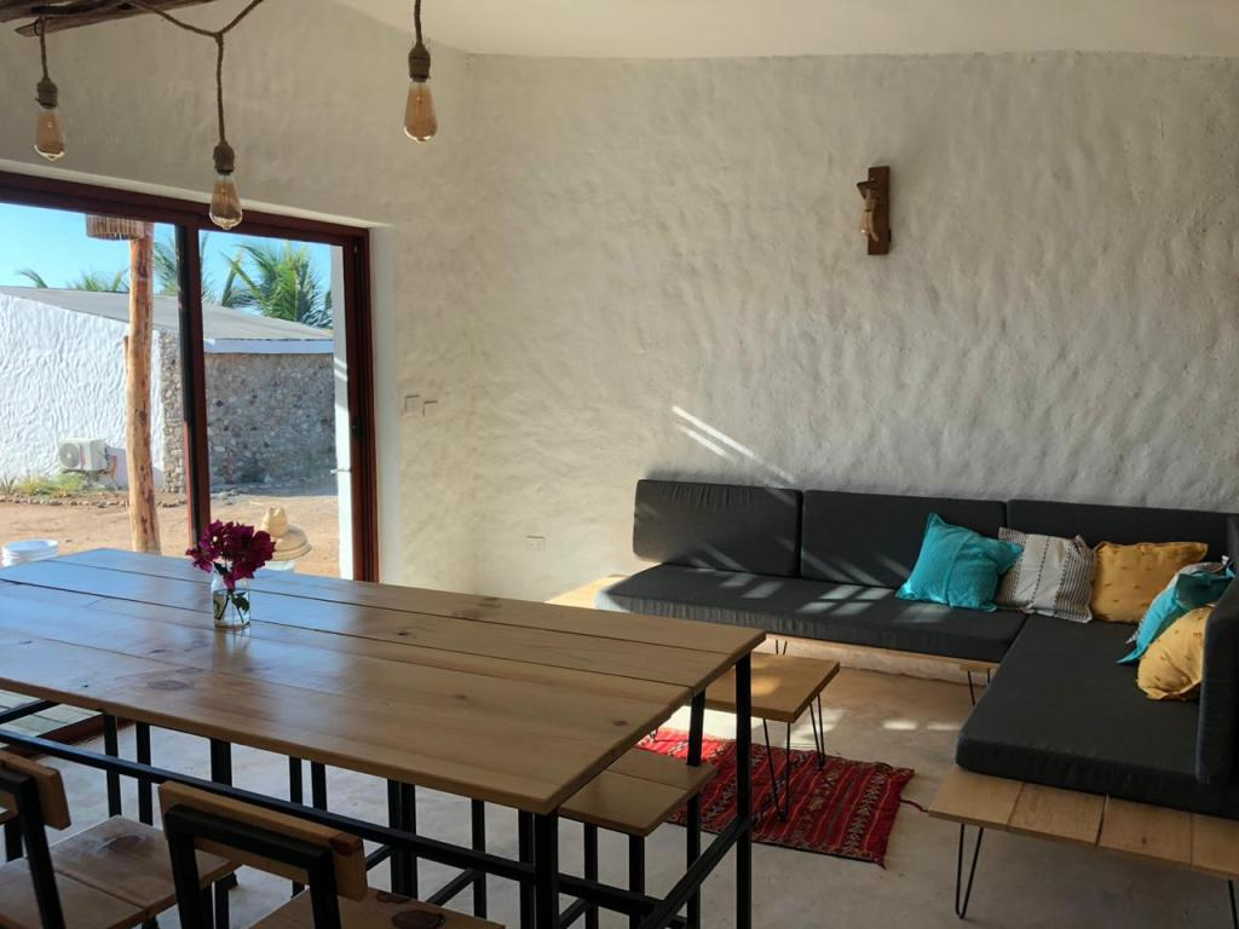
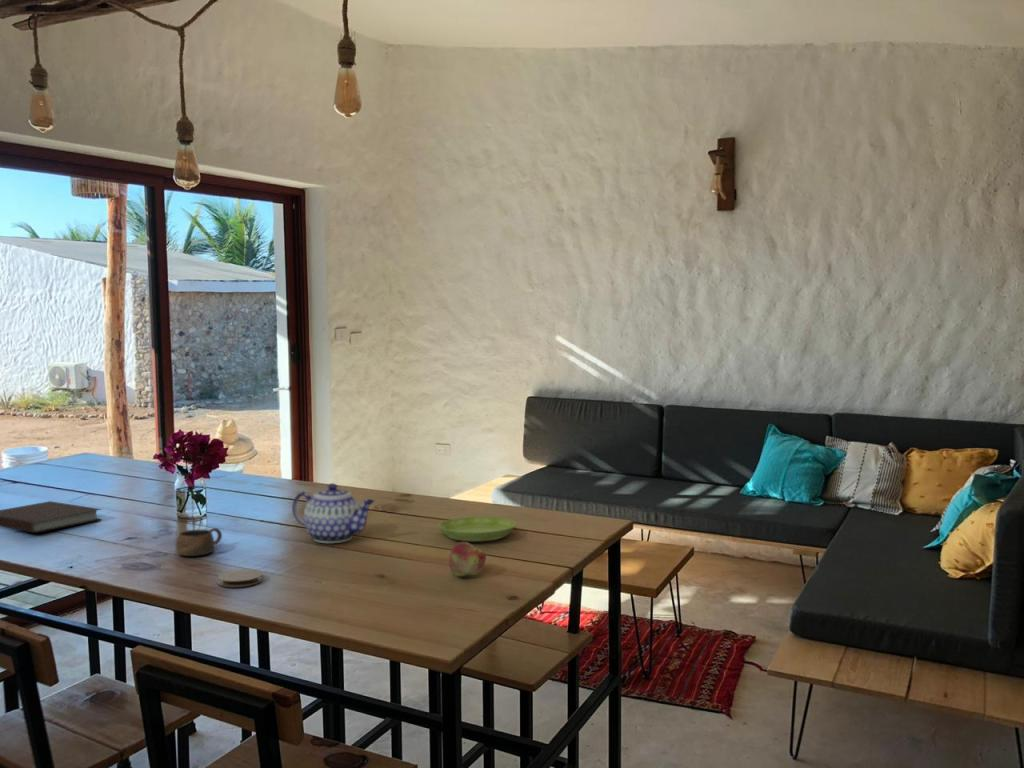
+ saucer [438,516,517,542]
+ cup [175,527,223,557]
+ coaster [217,568,264,588]
+ notebook [0,500,103,534]
+ fruit [448,541,487,577]
+ teapot [291,482,375,544]
